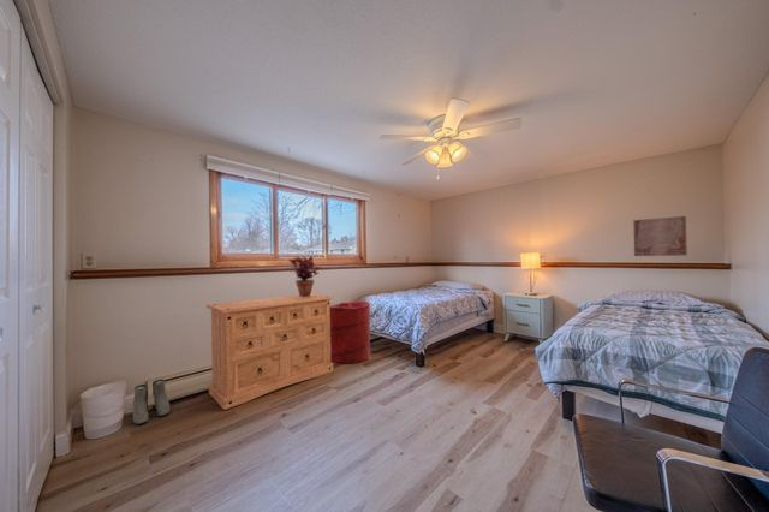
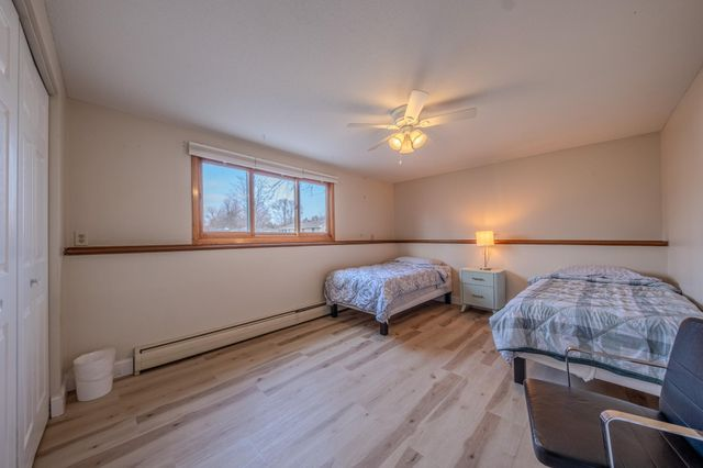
- wall art [632,215,688,257]
- potted plant [287,255,323,297]
- boots [131,379,171,425]
- dresser [205,292,334,411]
- laundry hamper [330,300,372,364]
